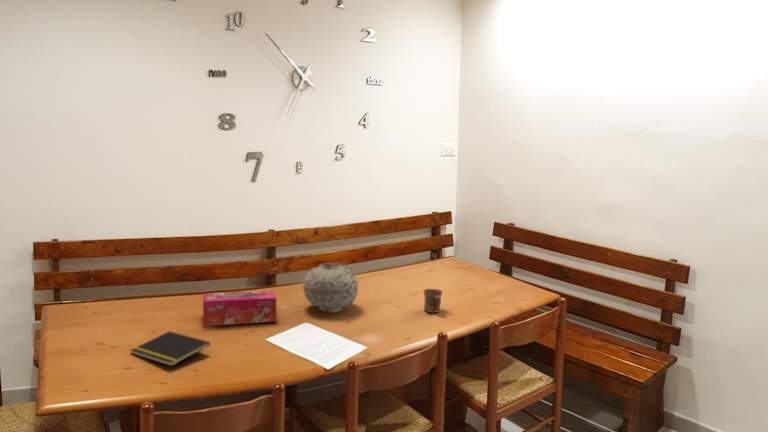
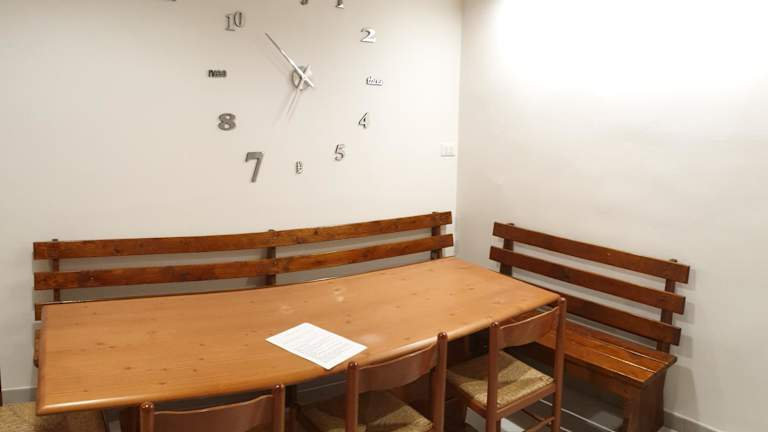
- mug [423,288,443,314]
- tissue box [202,290,277,327]
- notepad [130,330,211,367]
- vase [302,262,359,312]
